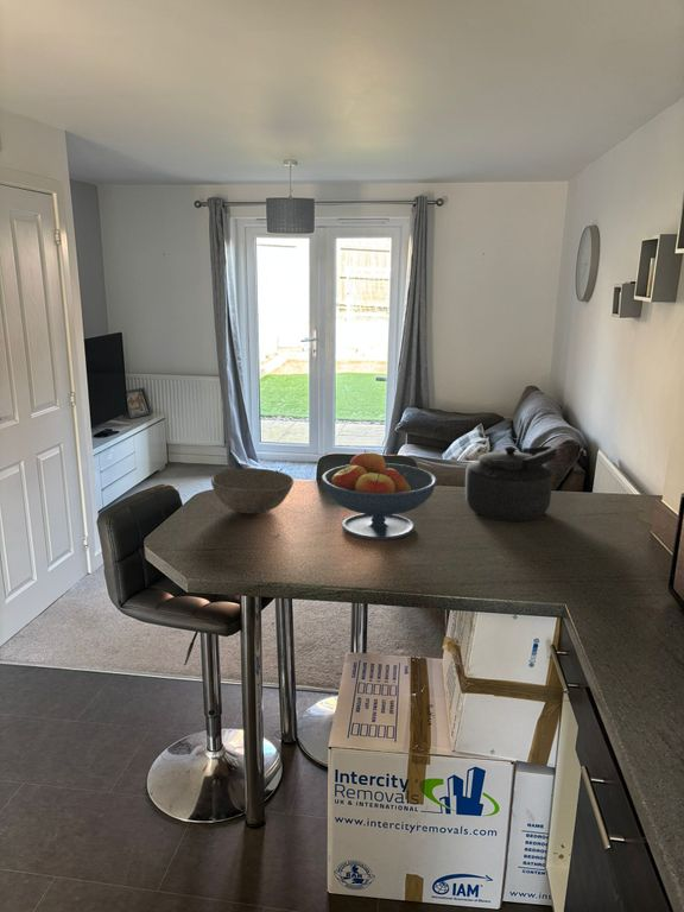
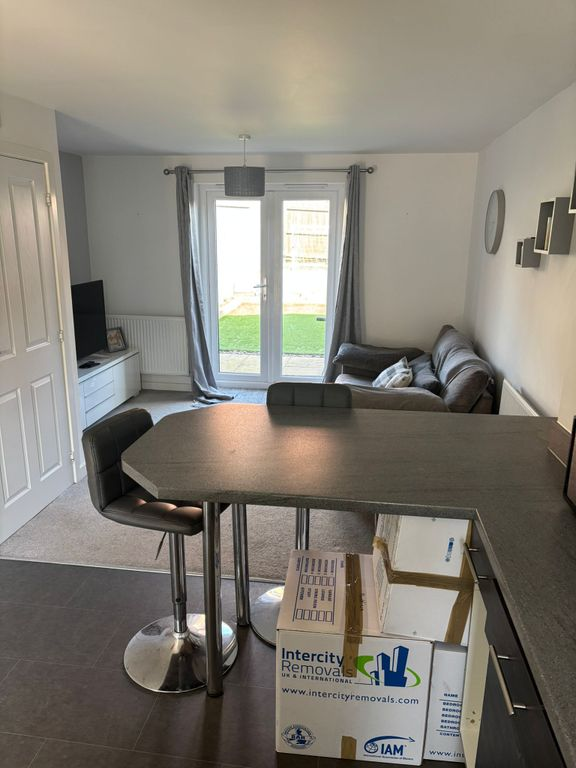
- kettle [464,445,558,522]
- bowl [210,468,294,515]
- fruit bowl [321,449,438,542]
